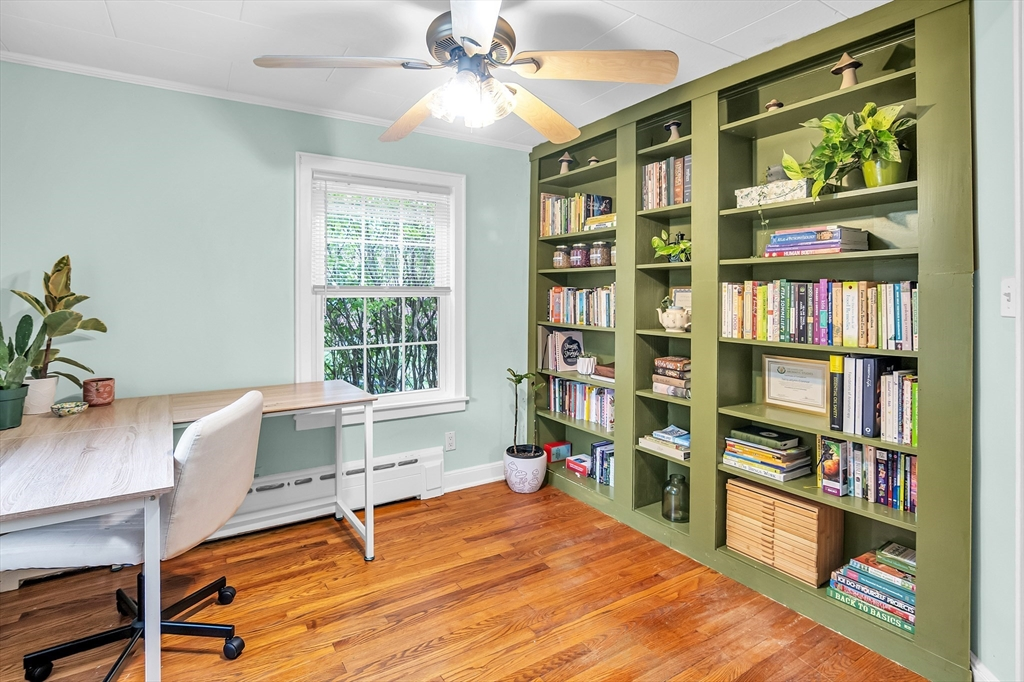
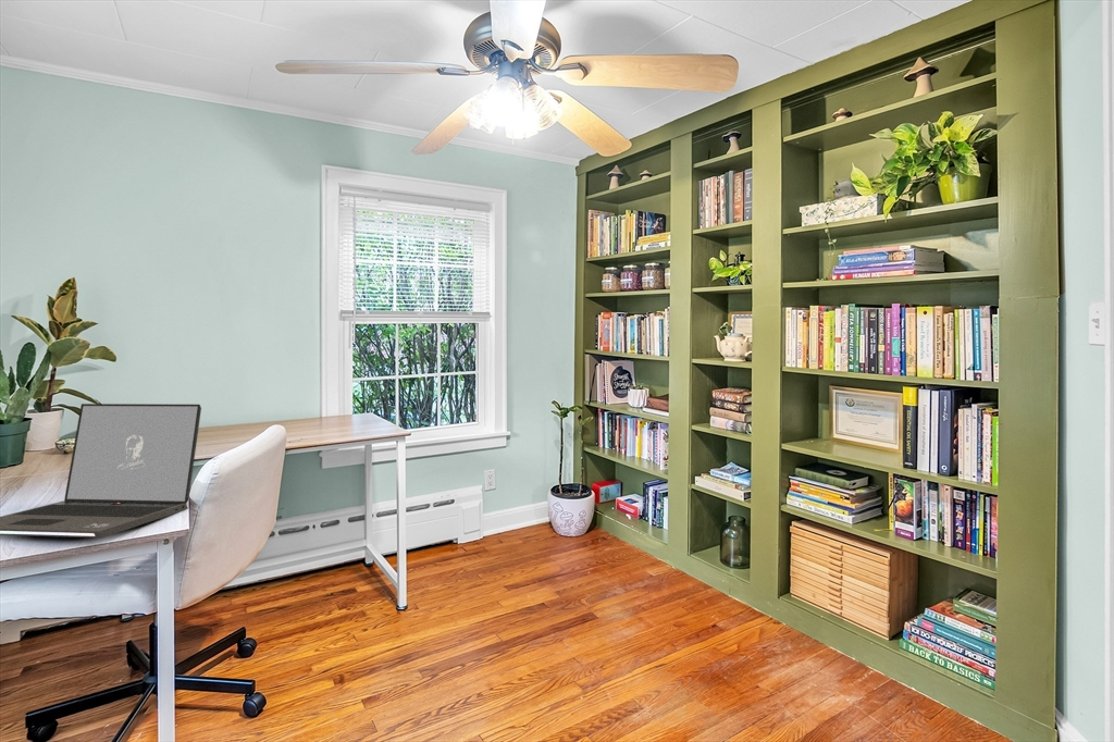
+ laptop [0,403,202,539]
